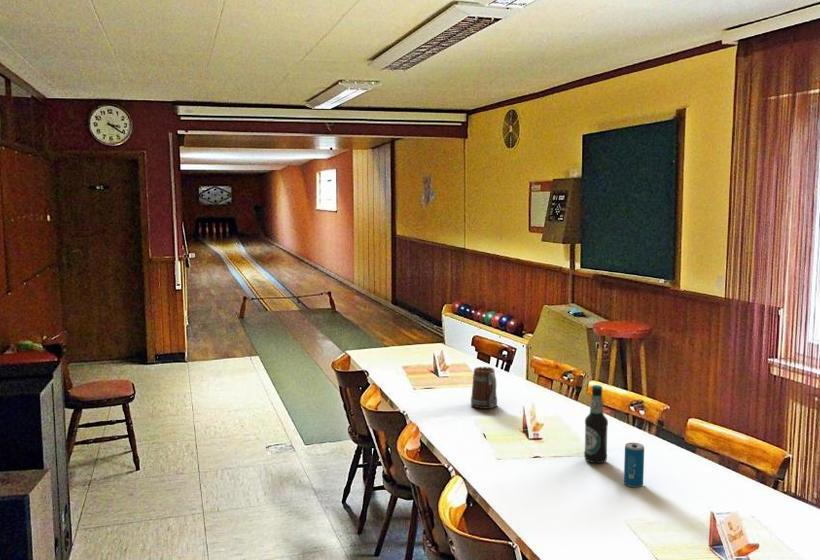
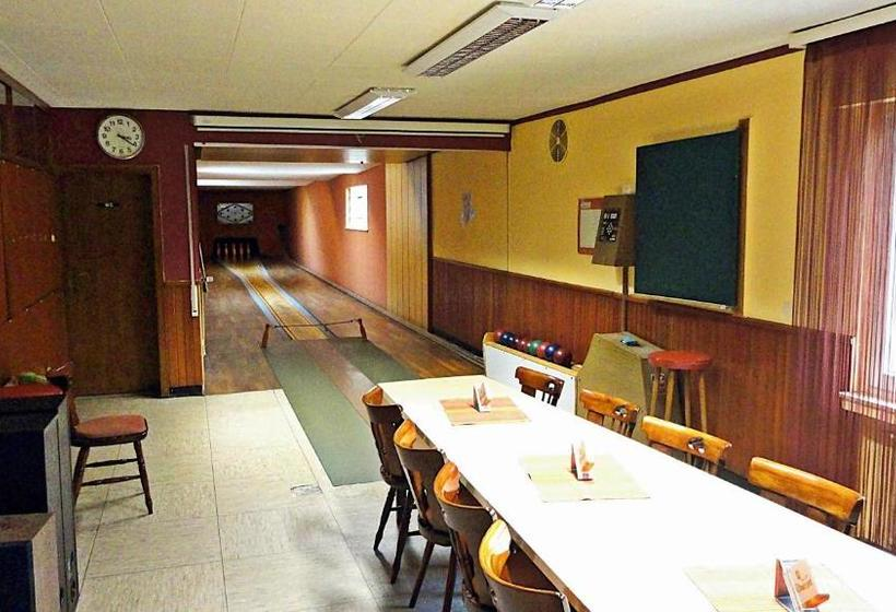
- beer mug [470,366,498,410]
- bottle [583,384,609,464]
- beverage can [623,442,645,488]
